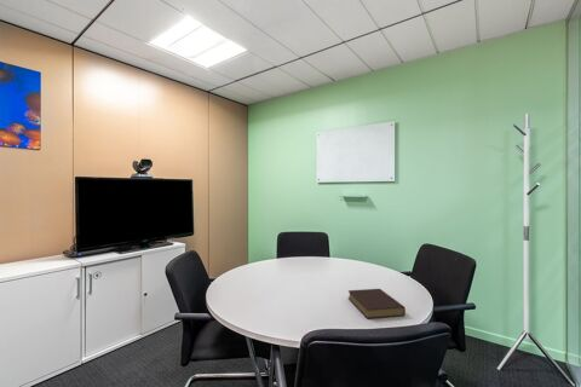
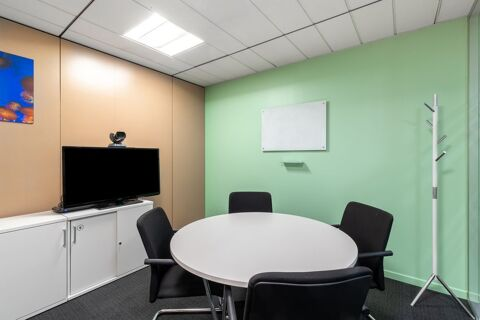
- book [347,288,407,320]
